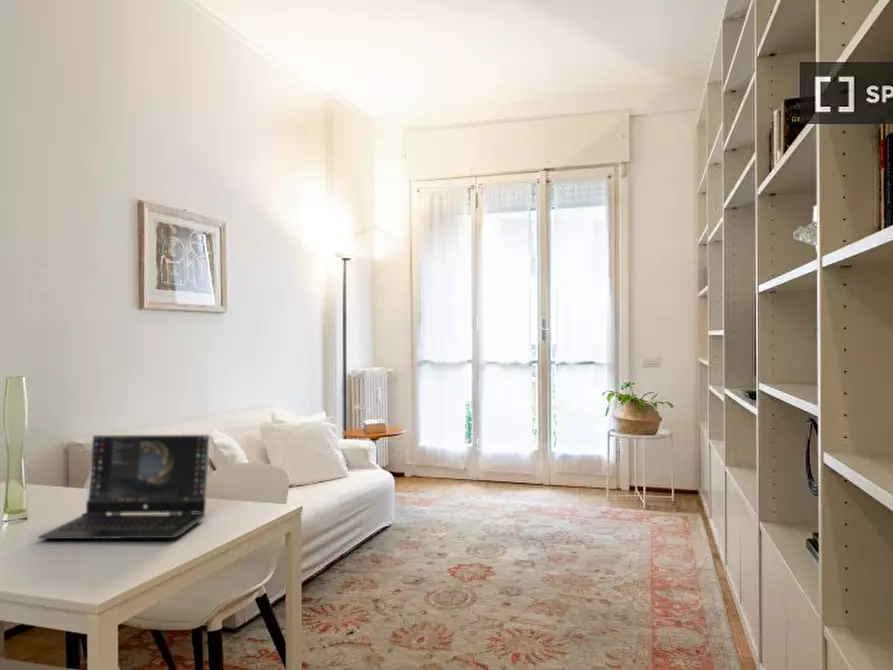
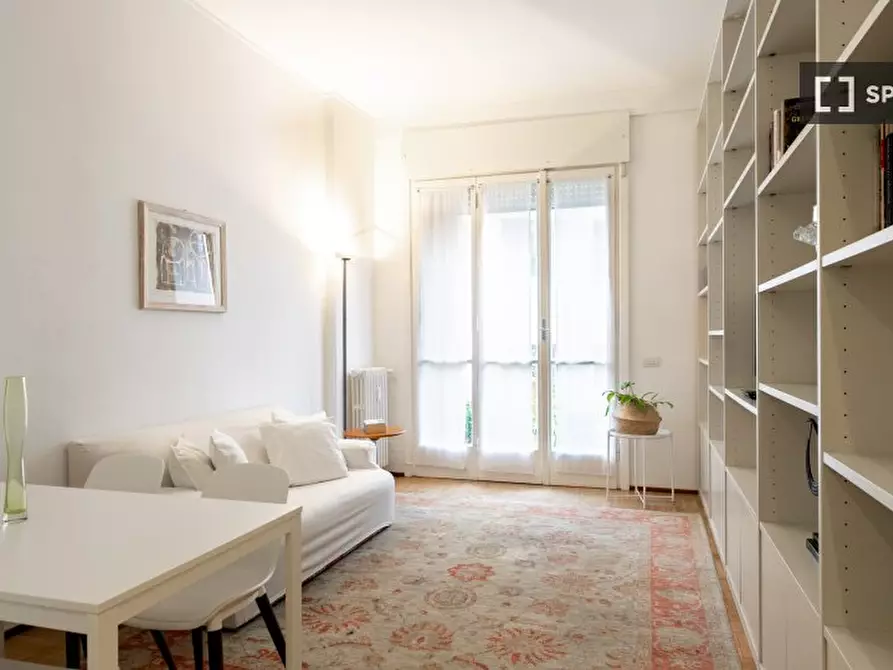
- laptop [38,434,211,540]
